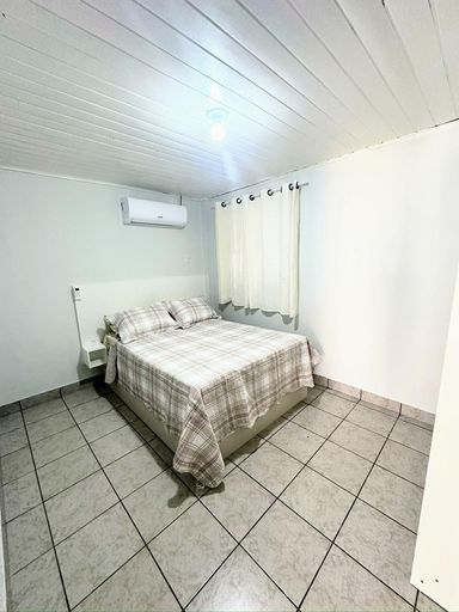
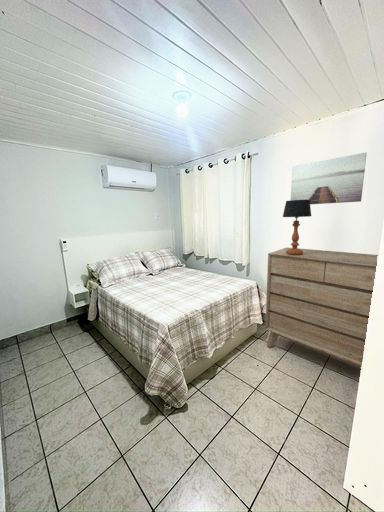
+ dresser [264,246,379,368]
+ wall art [290,152,368,205]
+ table lamp [282,199,312,255]
